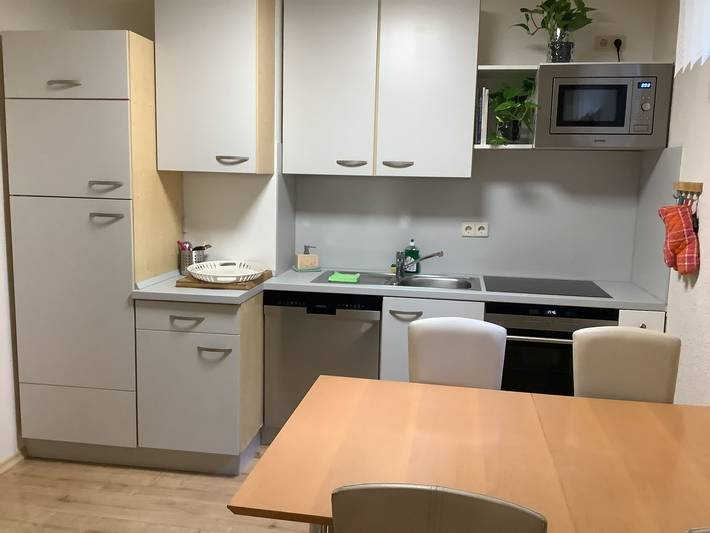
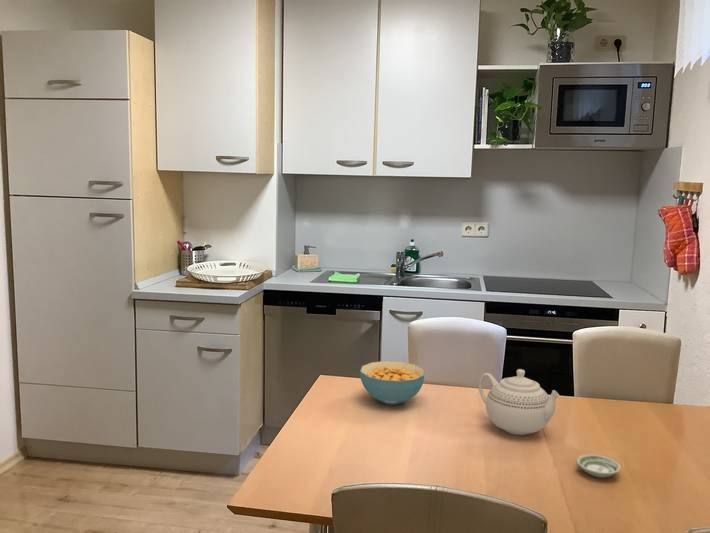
+ saucer [576,454,622,479]
+ teapot [478,368,560,436]
+ cereal bowl [359,360,426,406]
